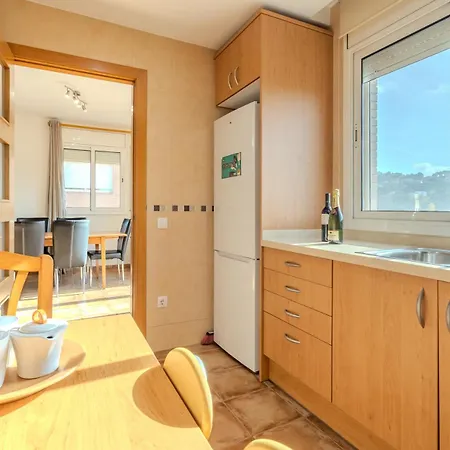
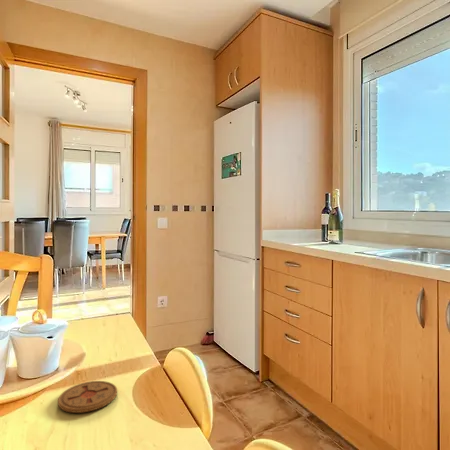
+ coaster [57,380,118,414]
